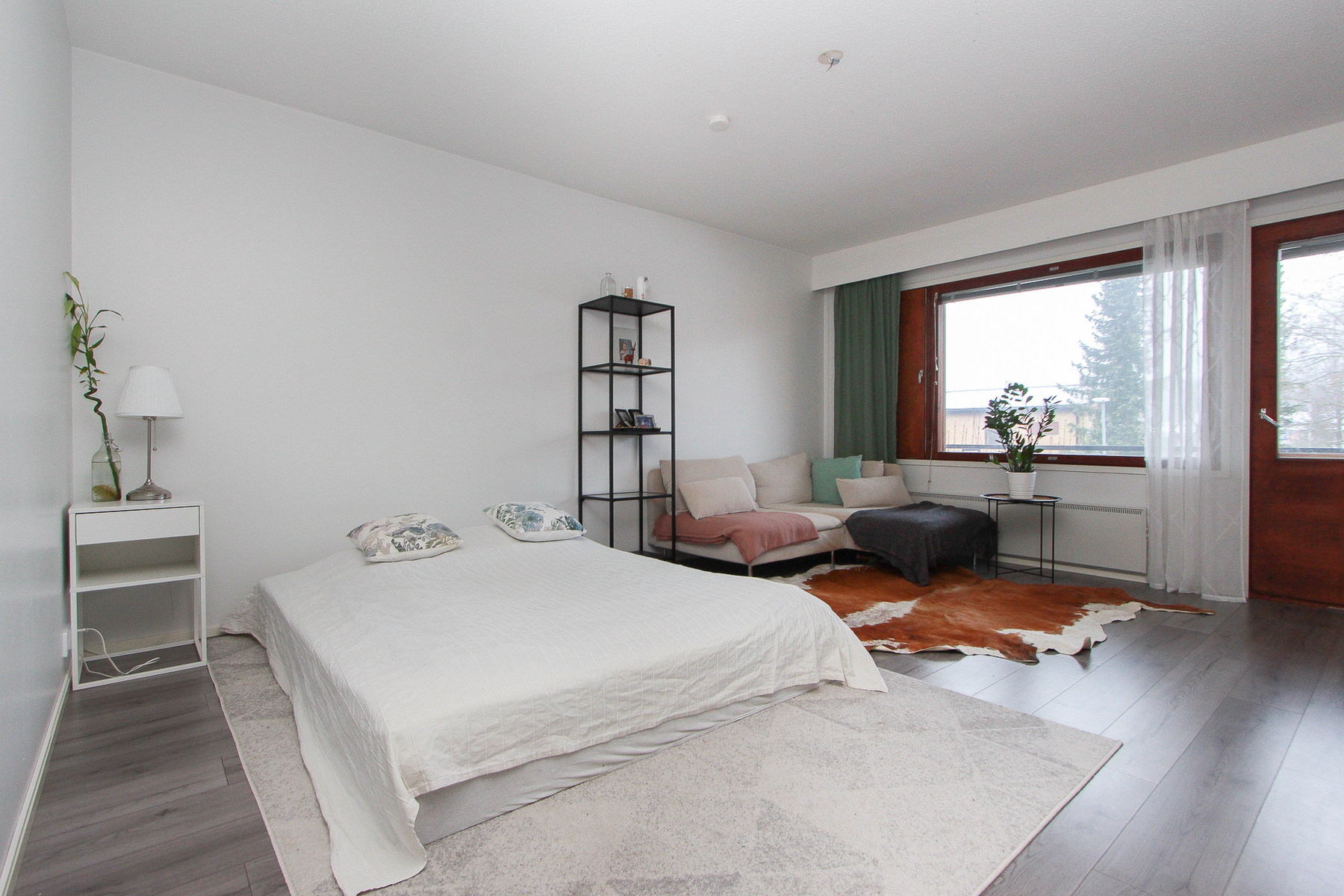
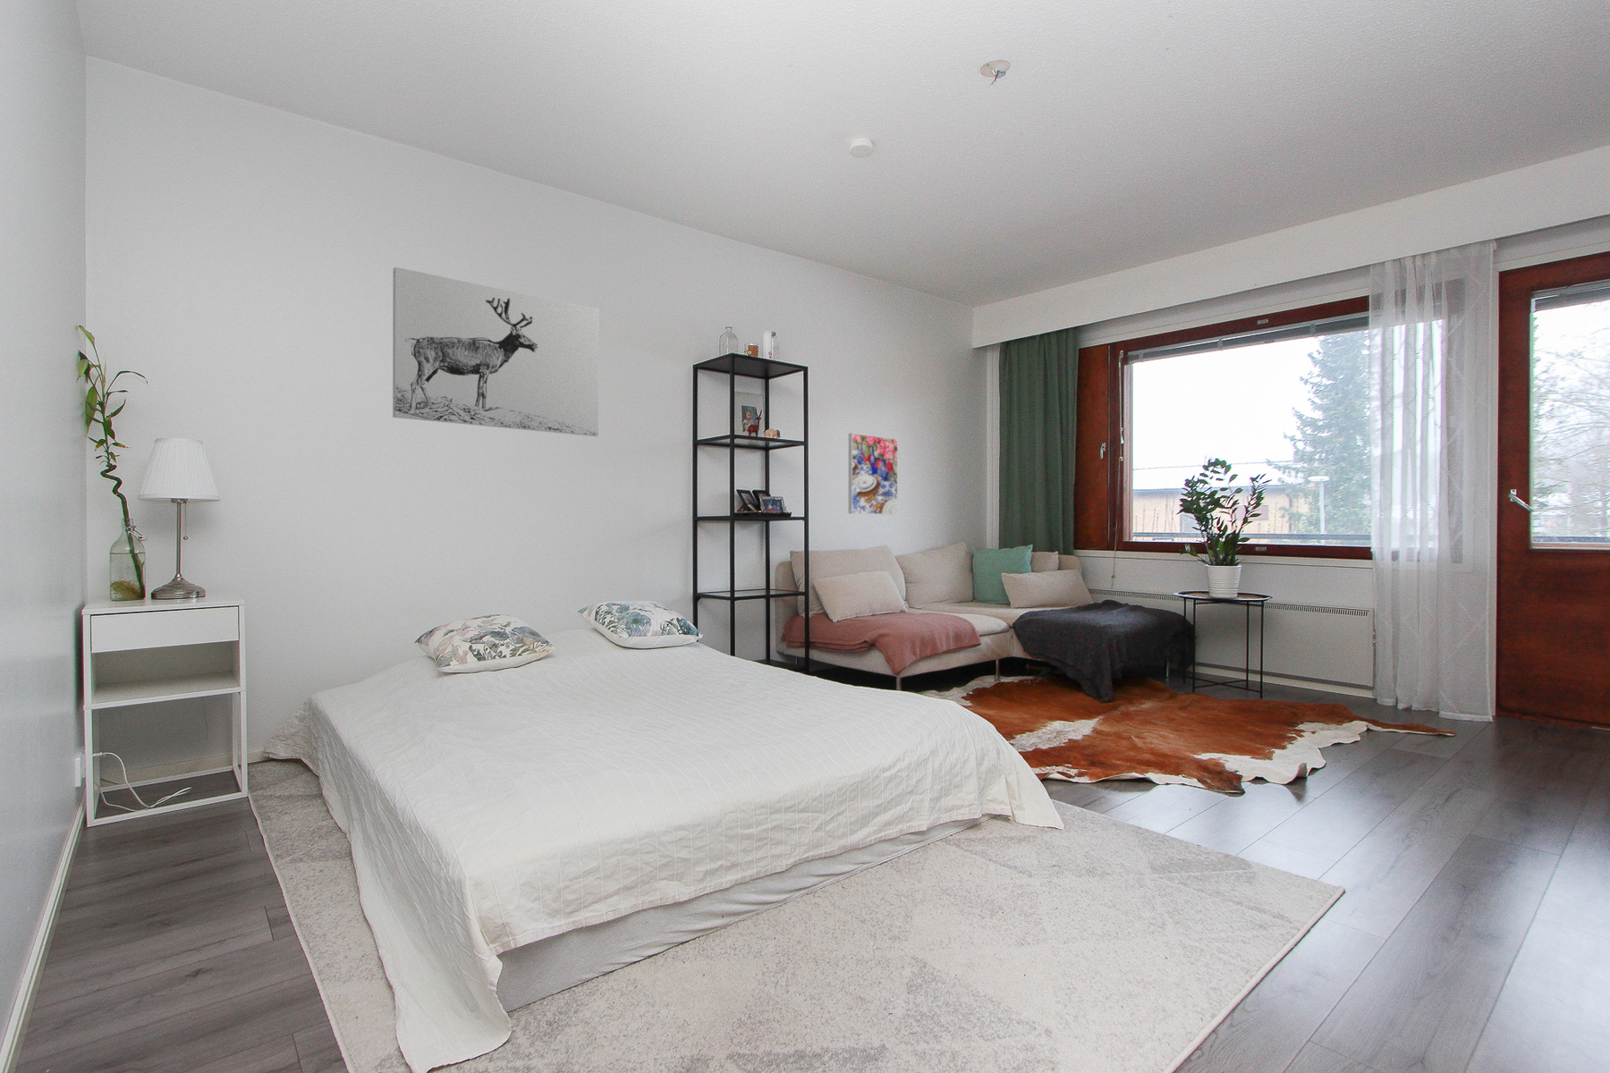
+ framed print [848,432,898,516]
+ wall art [392,267,600,437]
